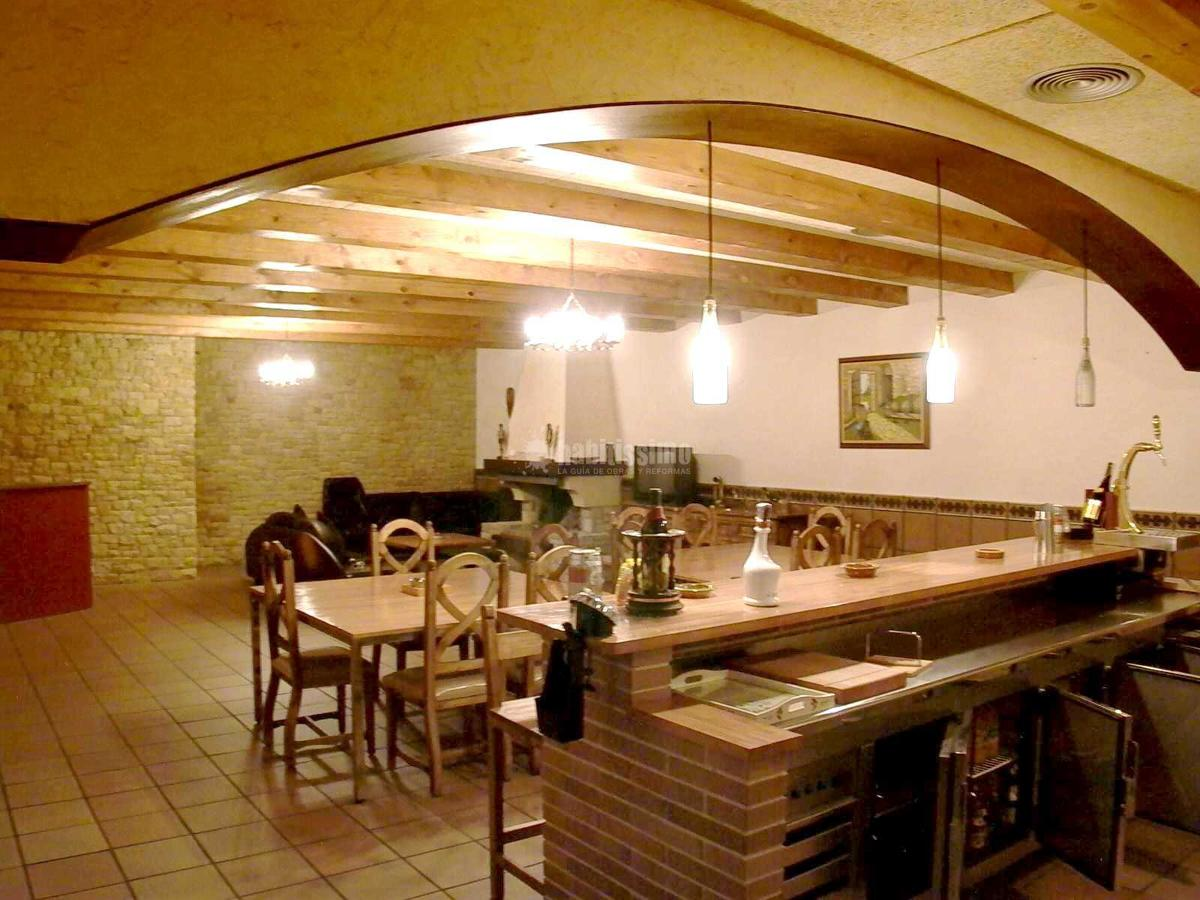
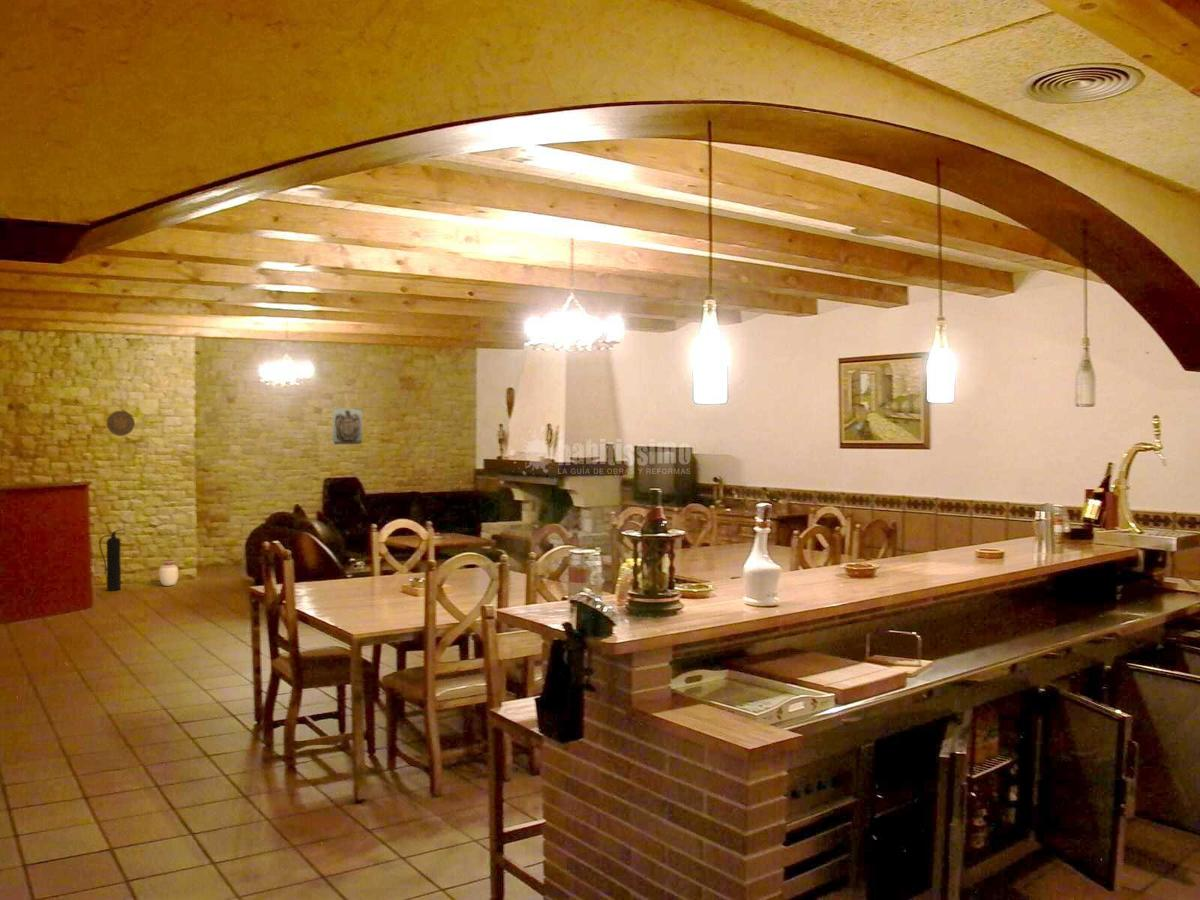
+ vase [158,559,179,587]
+ wall sculpture [332,407,363,445]
+ decorative plate [105,410,136,437]
+ fire extinguisher [98,528,126,592]
